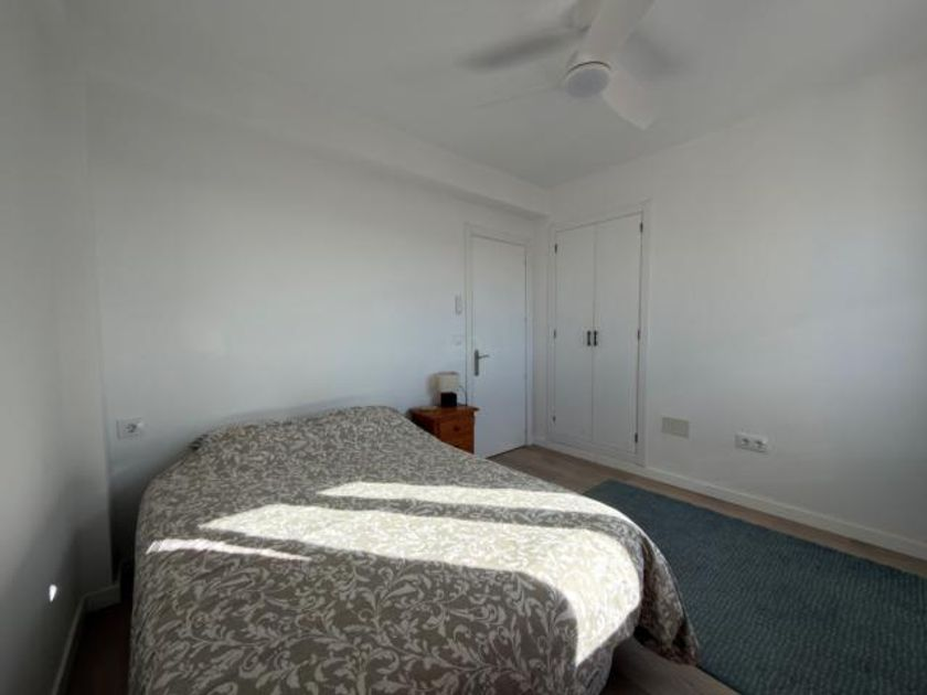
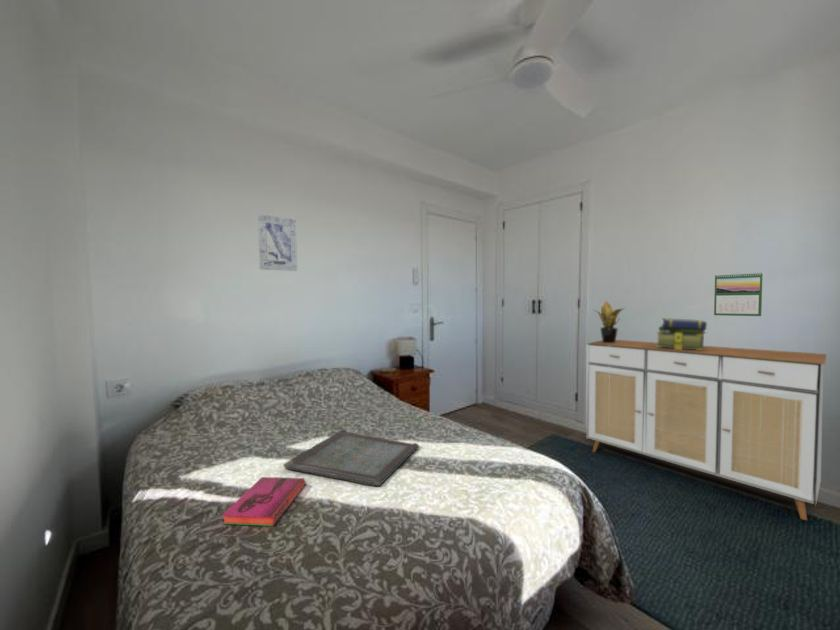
+ potted plant [593,301,625,343]
+ wall art [257,213,298,272]
+ stack of books [655,317,708,350]
+ sideboard [585,339,827,521]
+ hardback book [221,476,306,527]
+ serving tray [282,429,420,487]
+ calendar [713,271,764,317]
